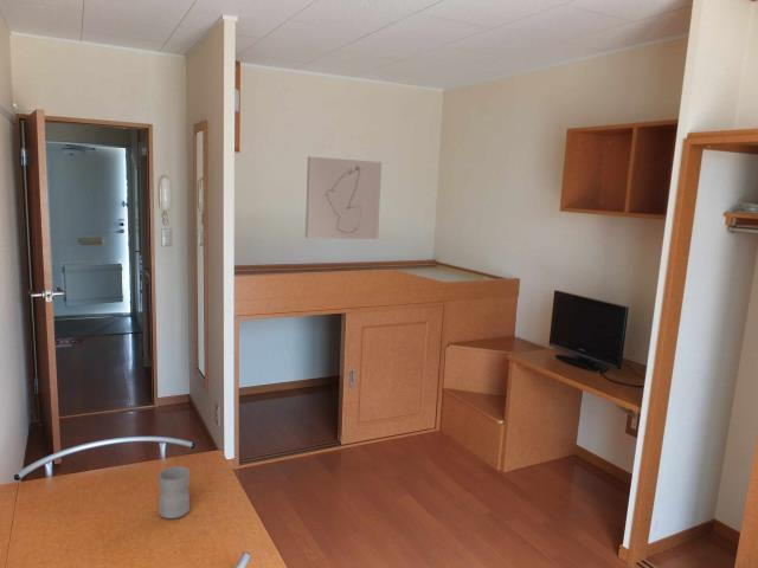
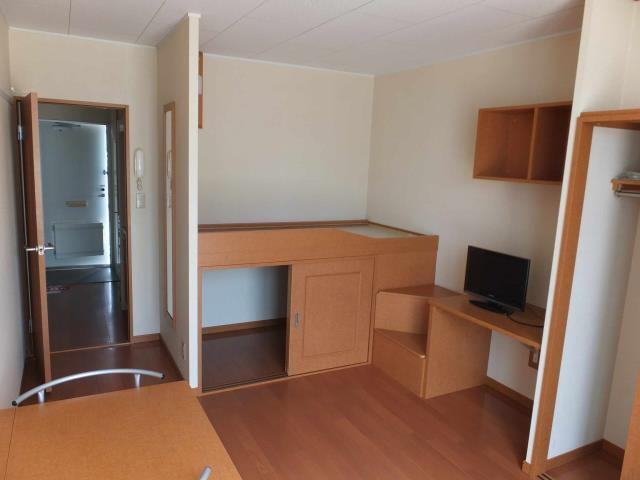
- wall art [304,155,383,240]
- mug [158,465,191,519]
